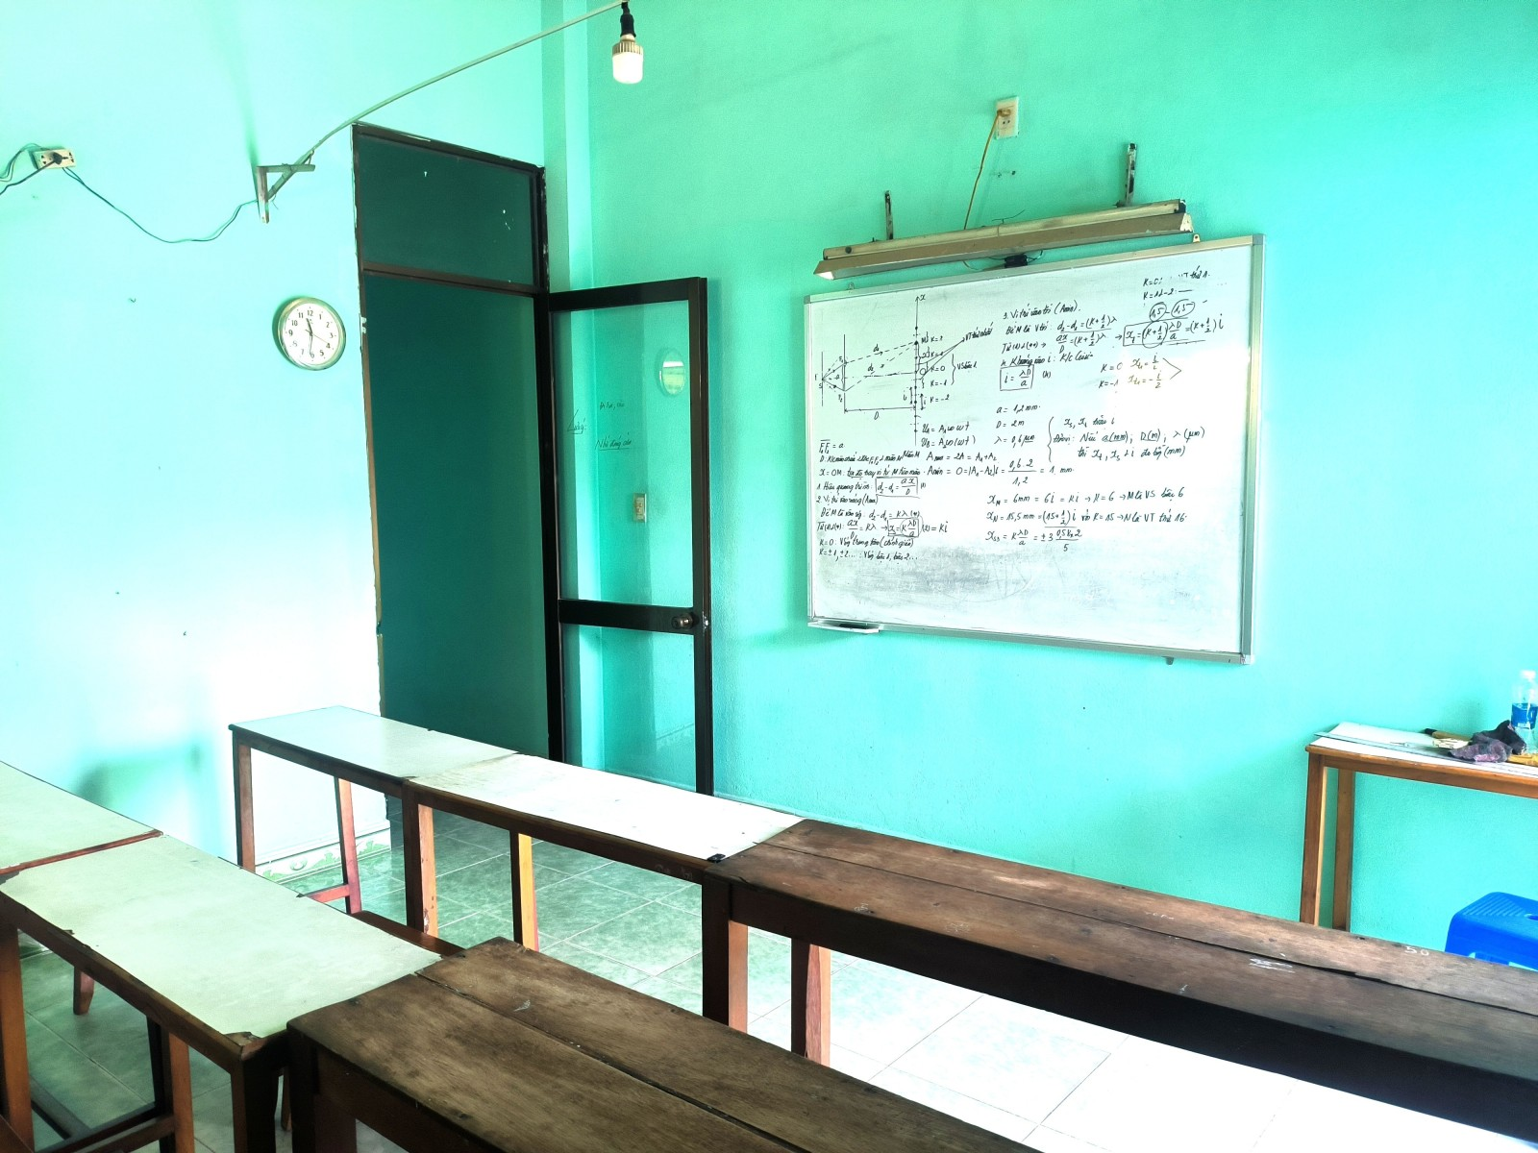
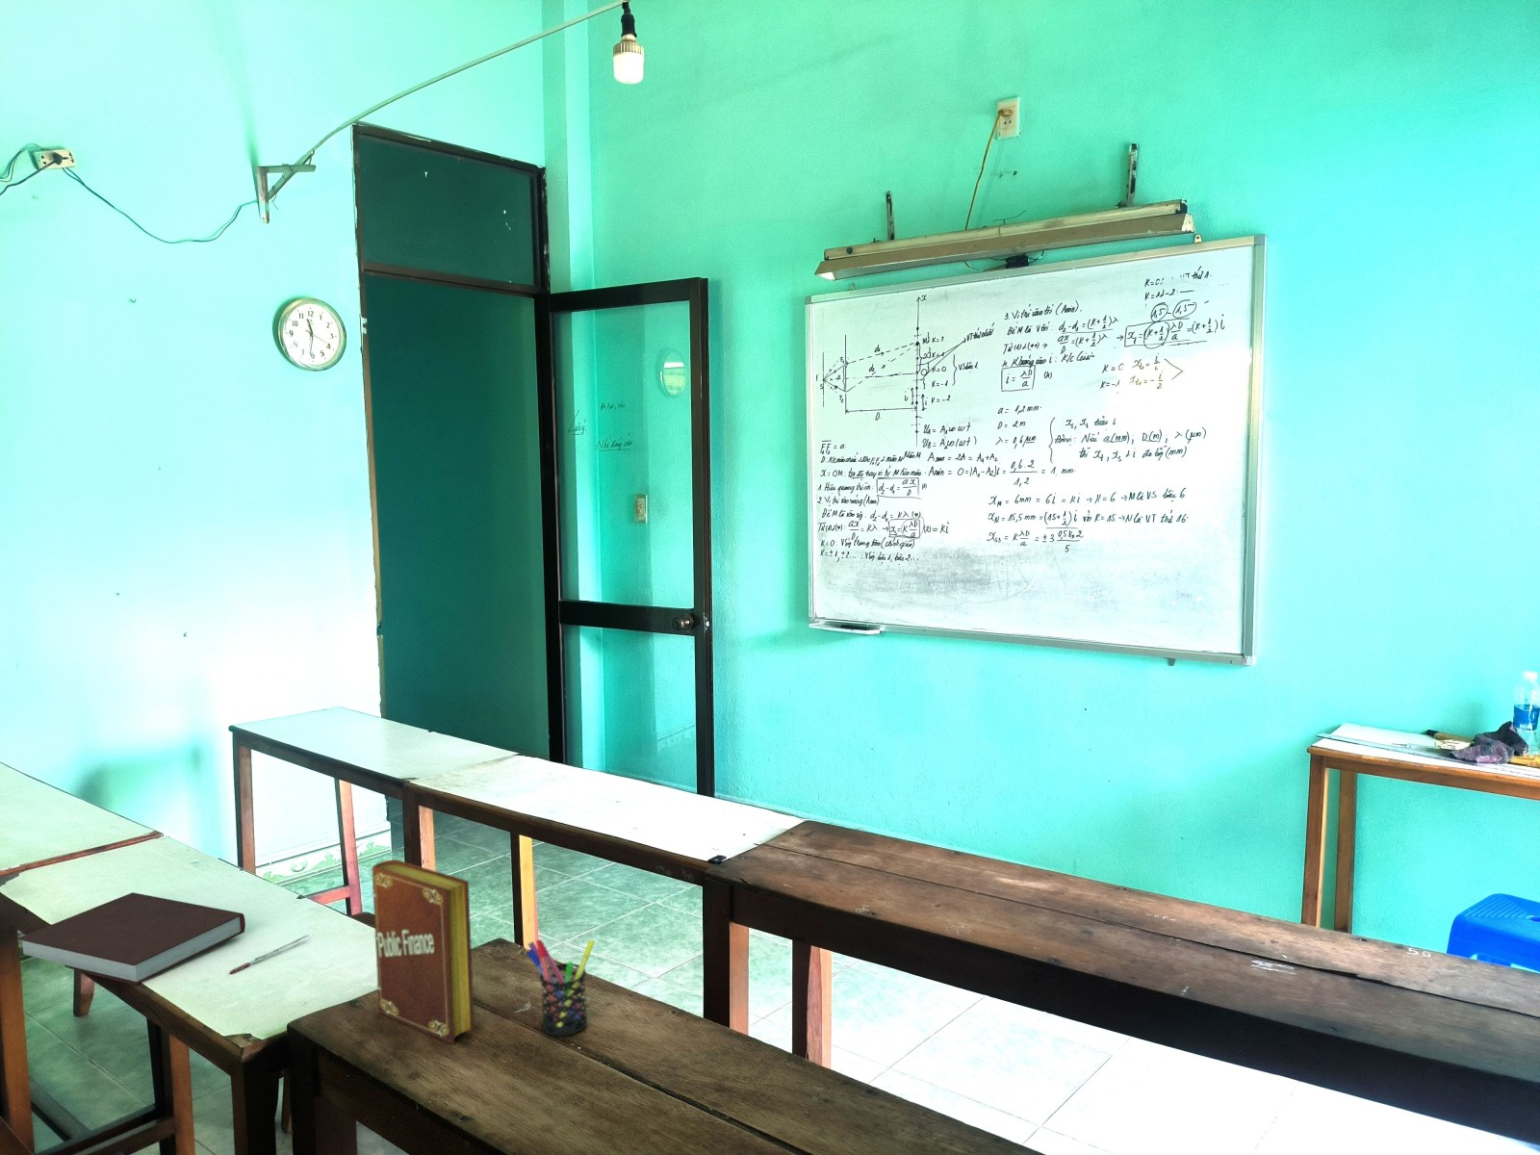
+ pen holder [525,939,595,1036]
+ book [371,859,475,1046]
+ pen [228,934,310,975]
+ notebook [16,892,246,985]
